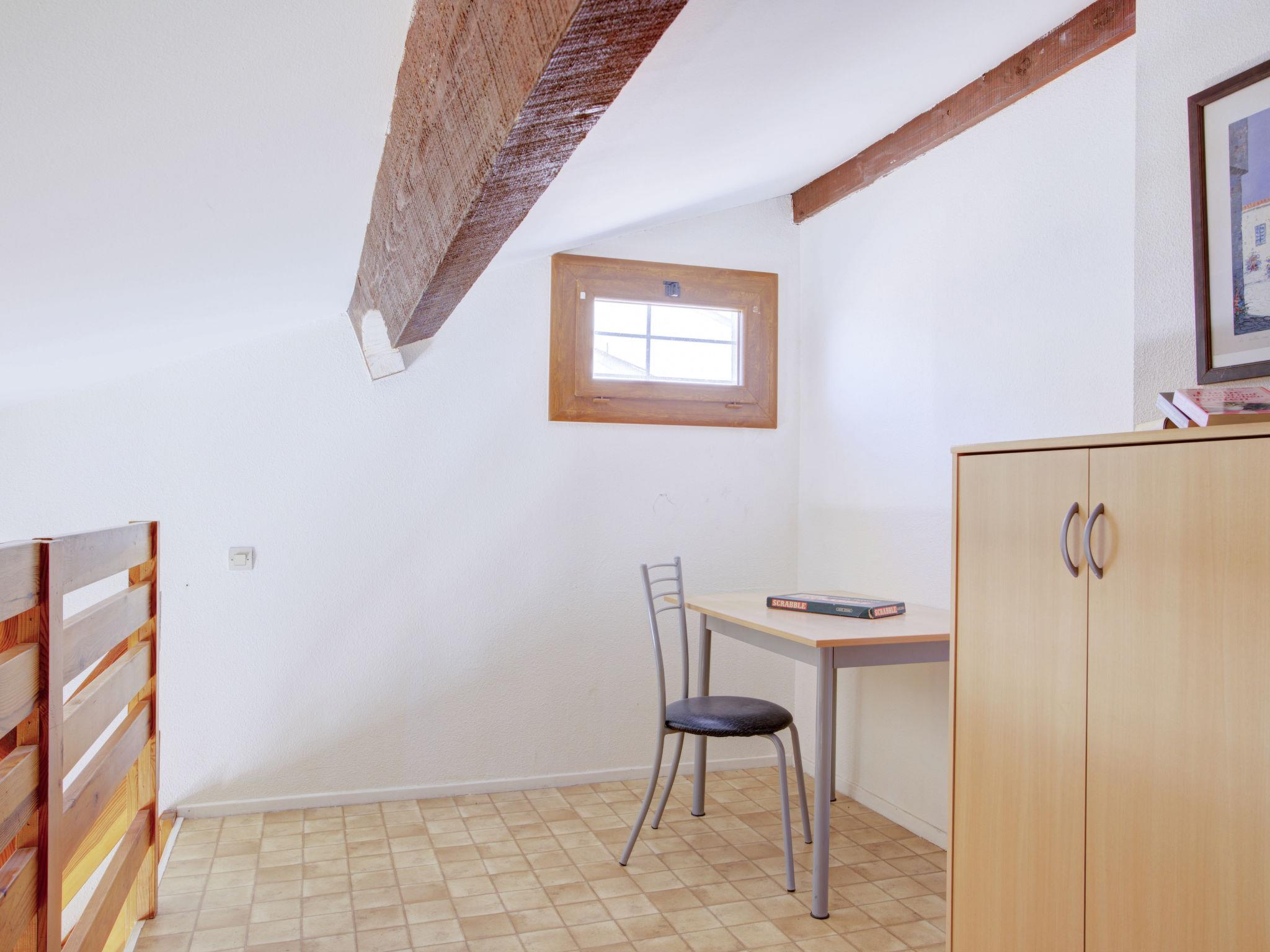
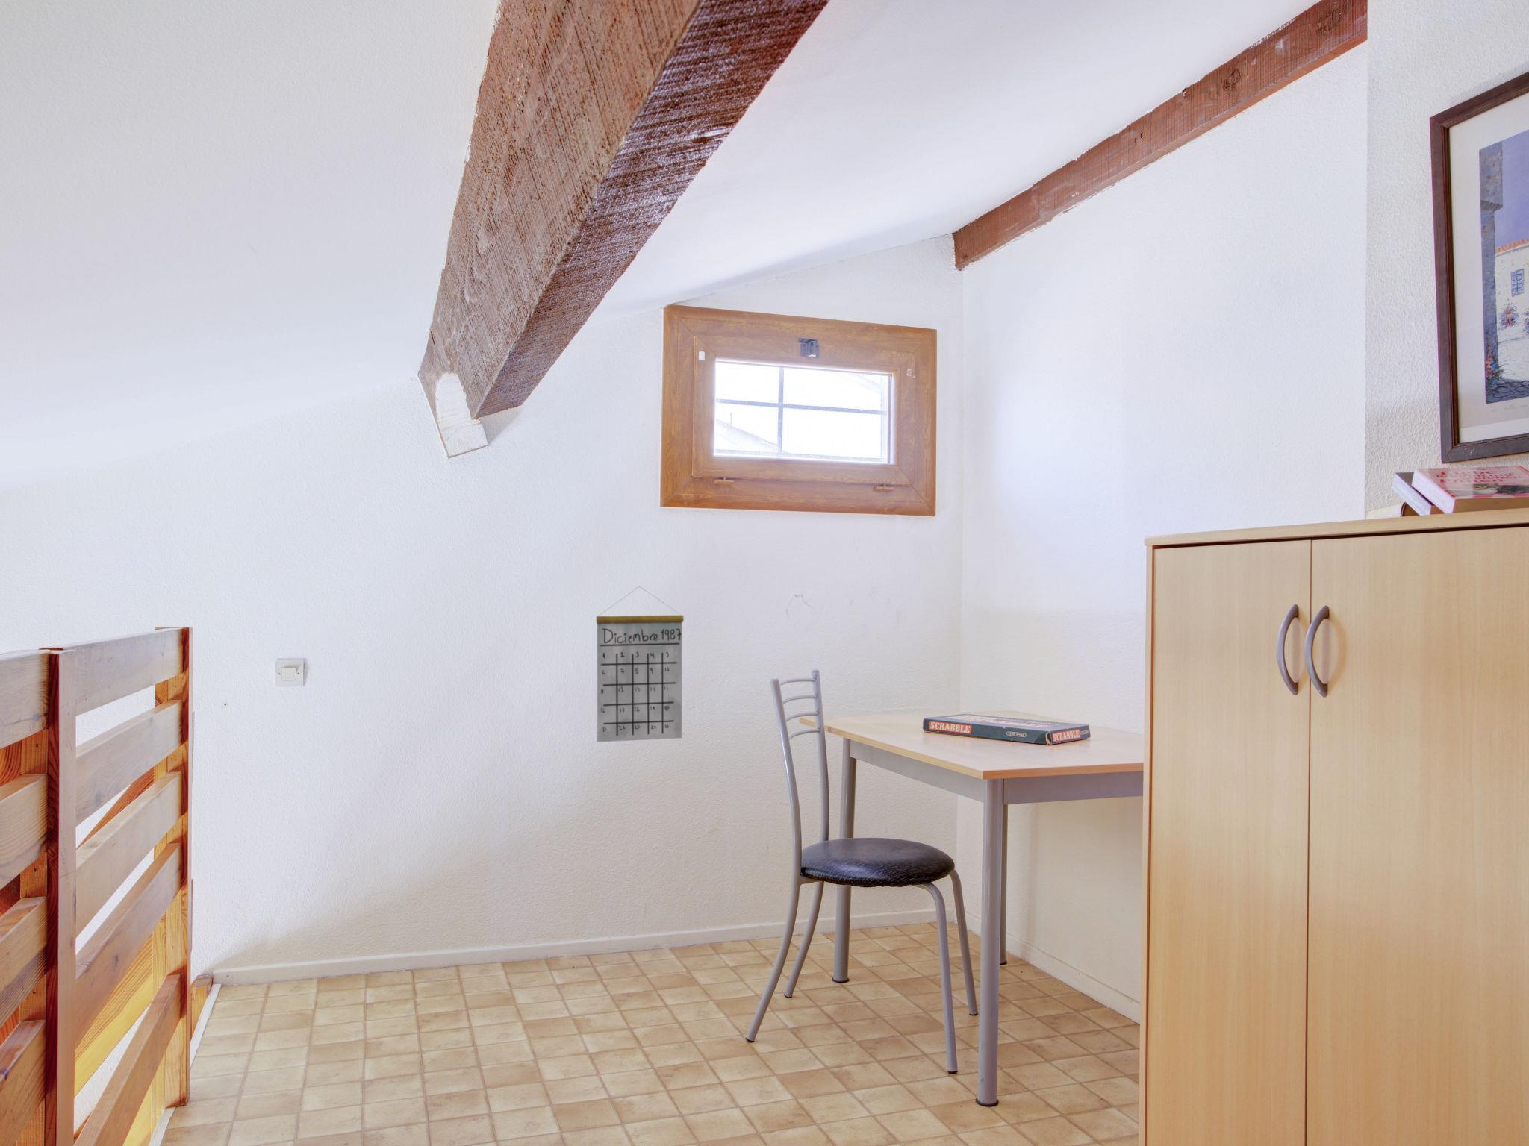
+ calendar [596,586,685,743]
